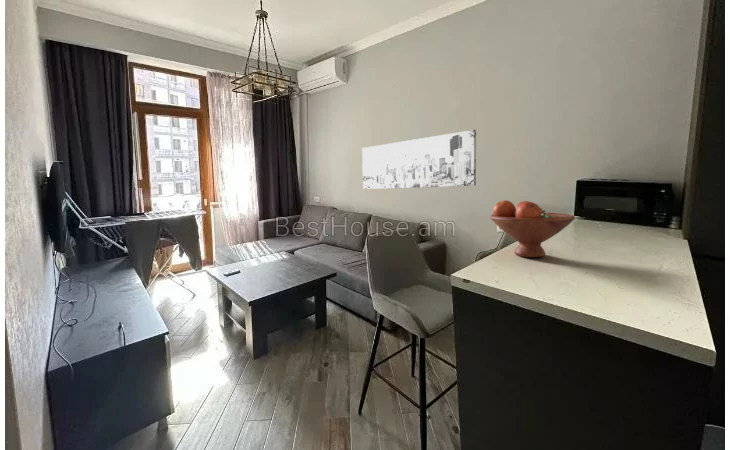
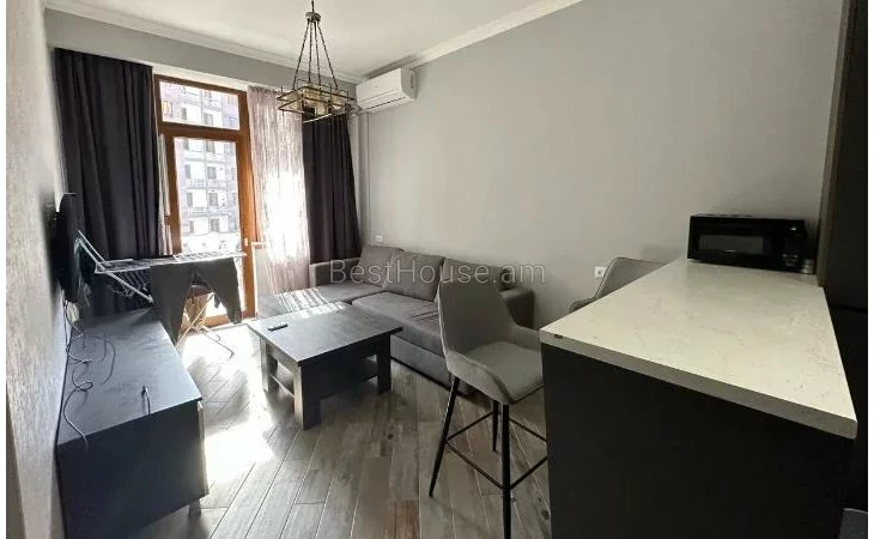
- fruit bowl [489,199,576,258]
- wall art [361,129,477,190]
